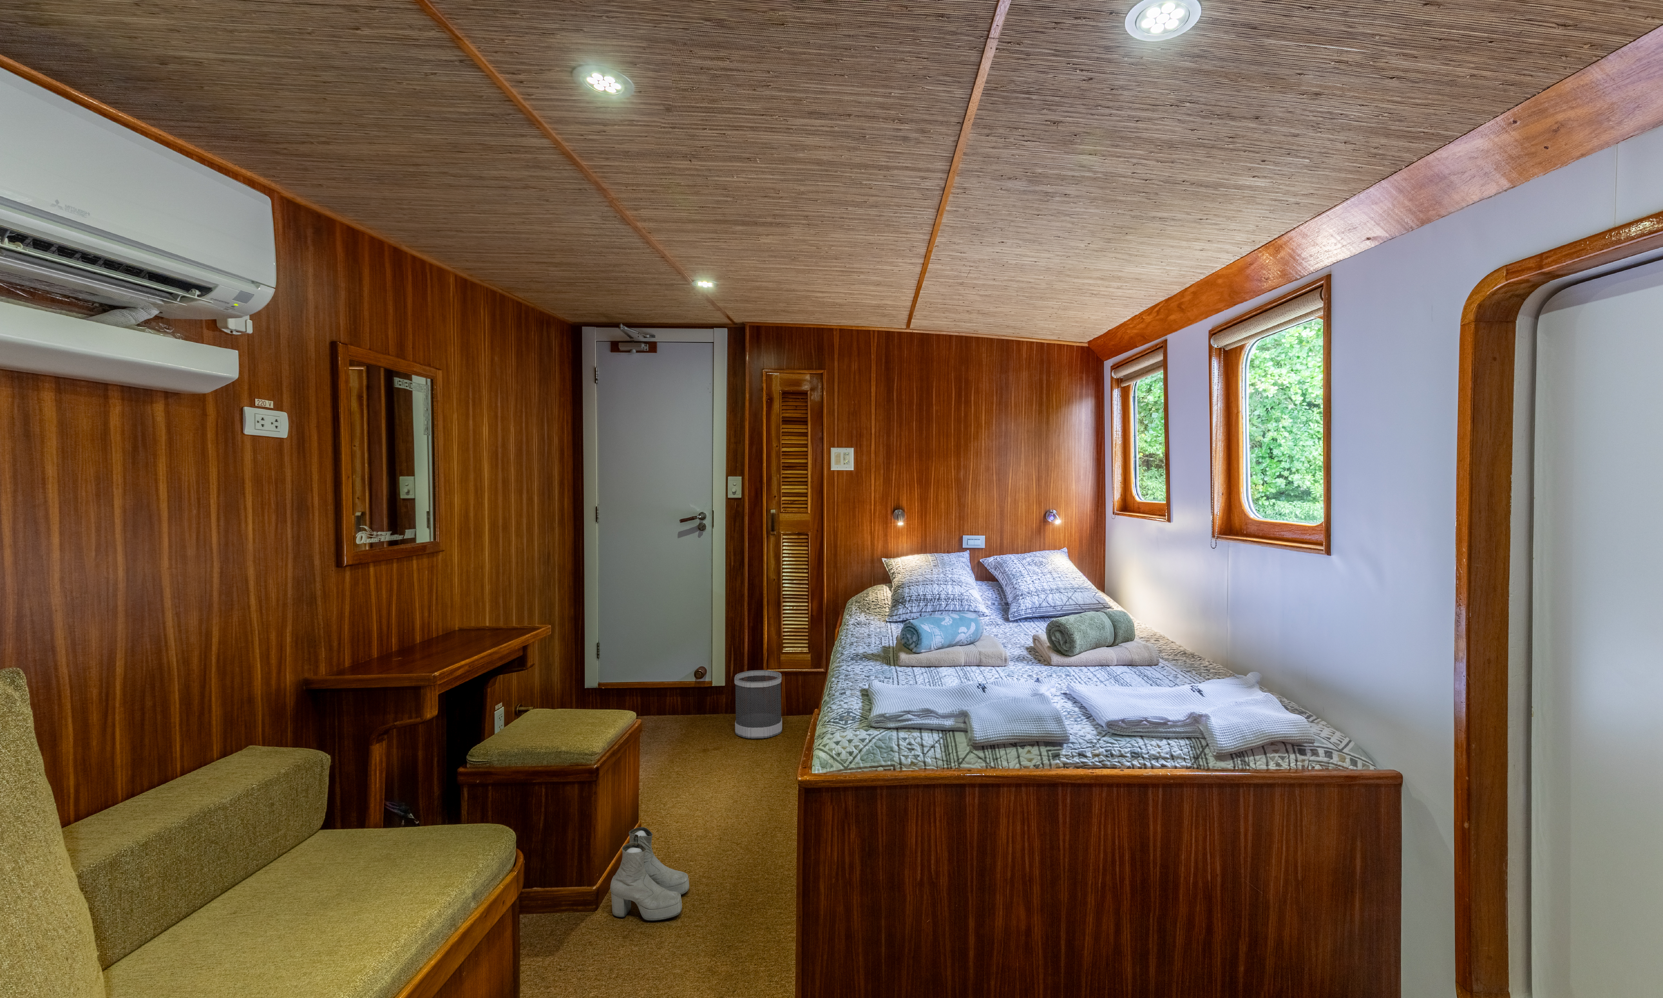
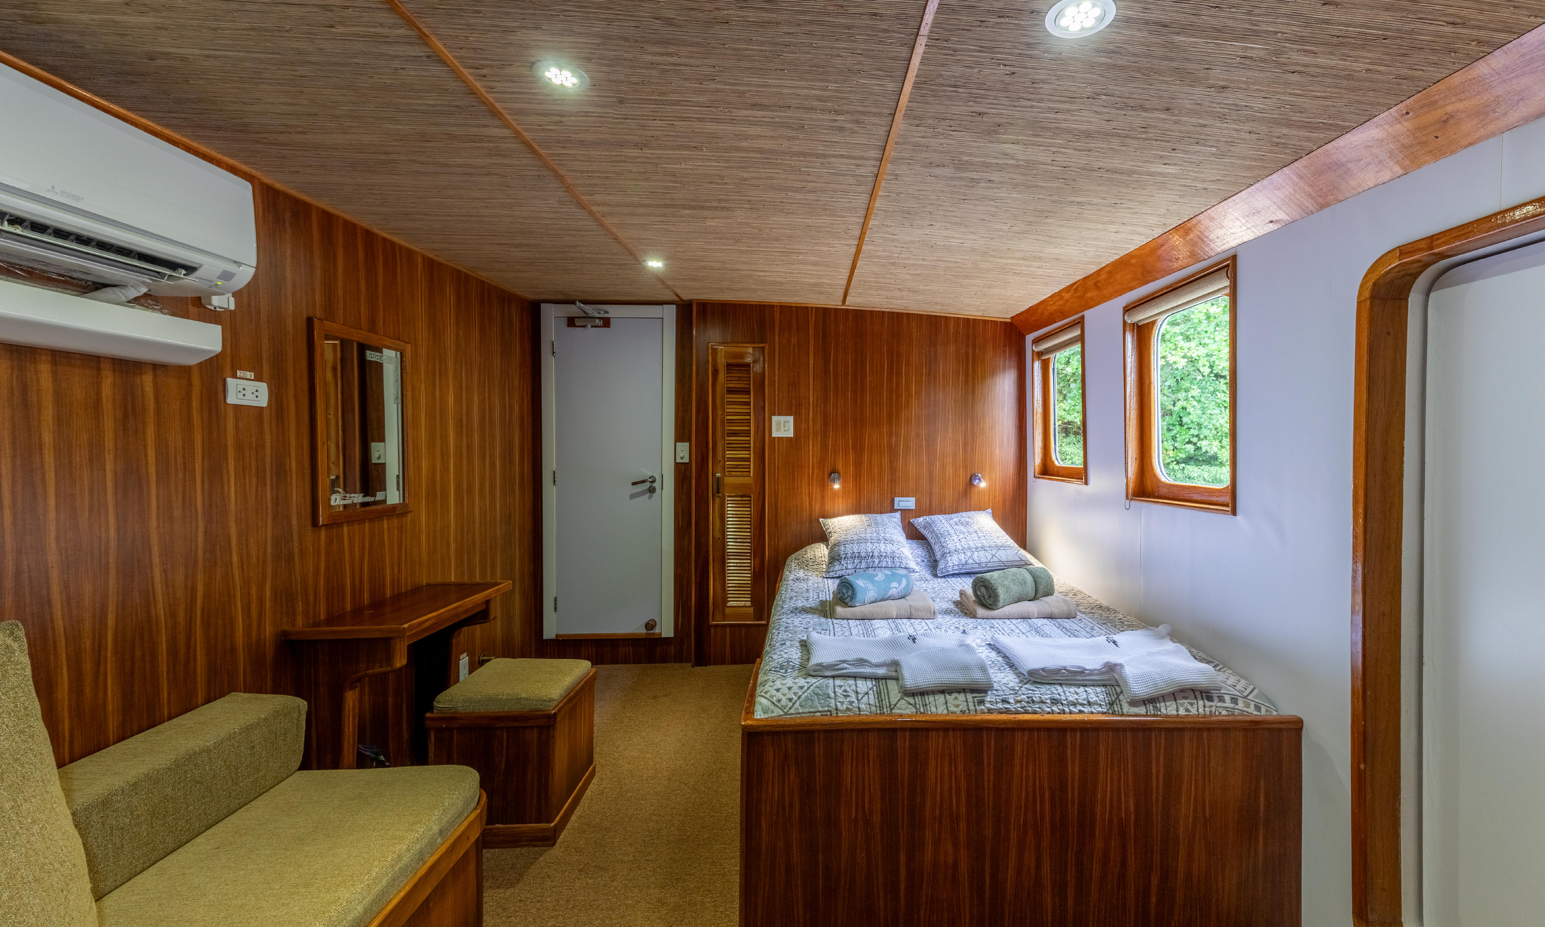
- boots [609,827,690,921]
- wastebasket [734,670,783,739]
